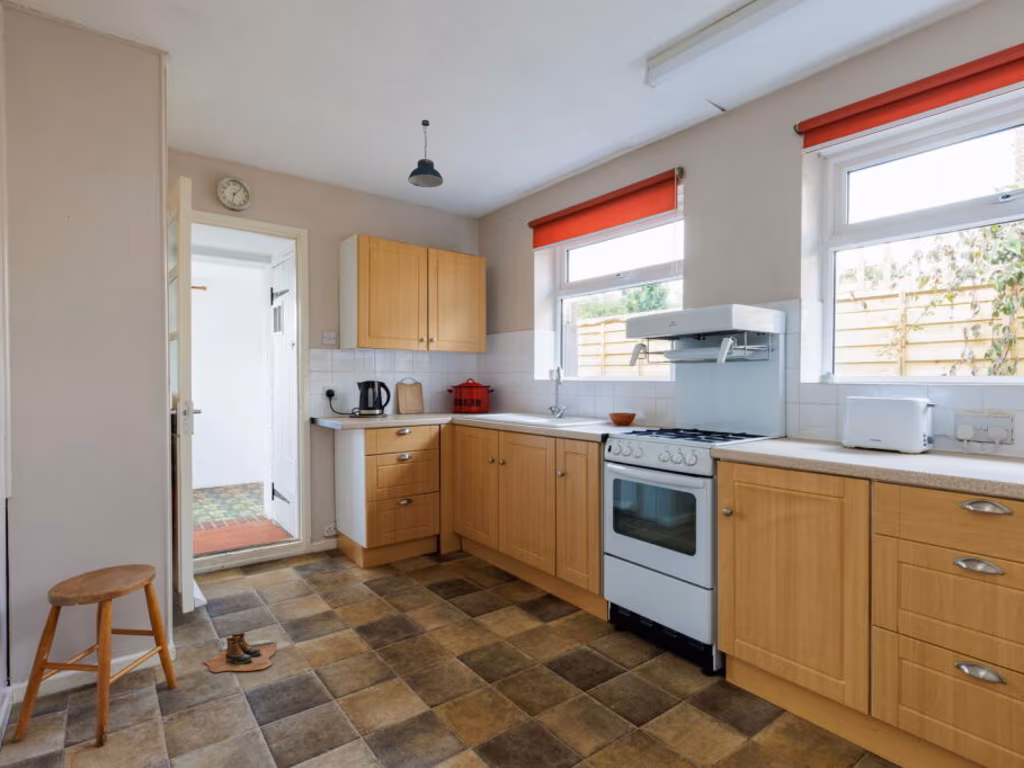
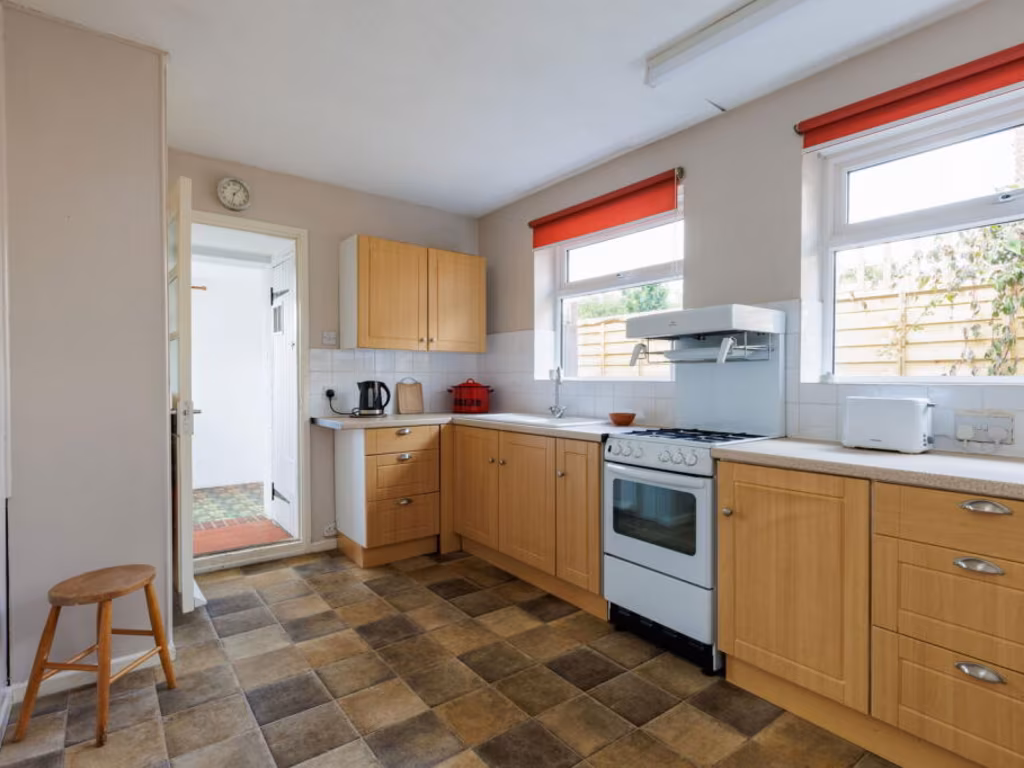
- boots [203,632,278,673]
- pendant light [407,119,444,189]
